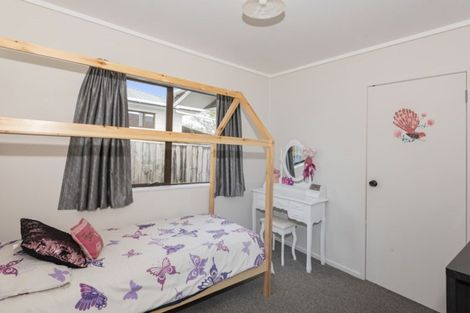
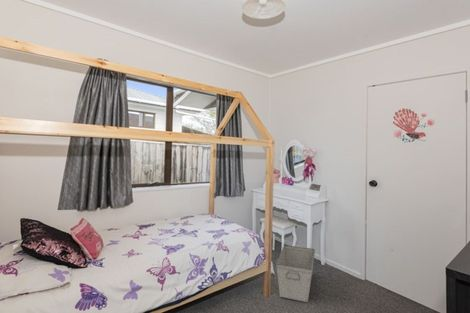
+ storage bin [275,244,316,303]
